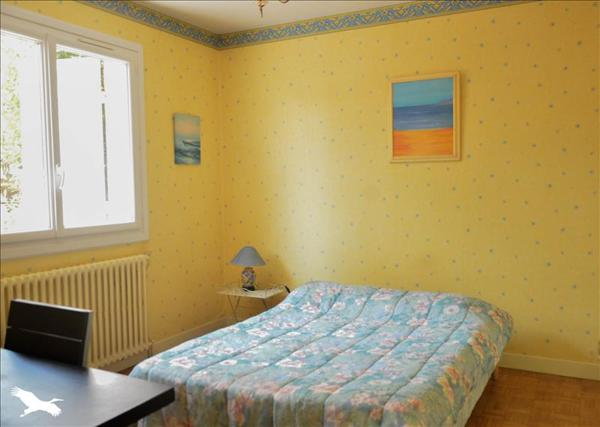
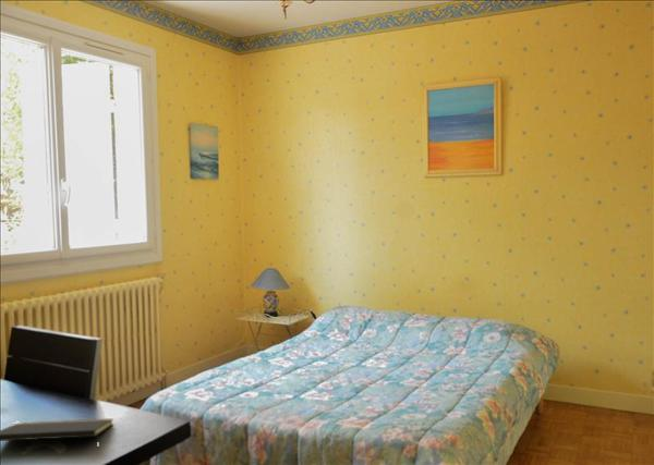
+ notepad [0,417,114,451]
